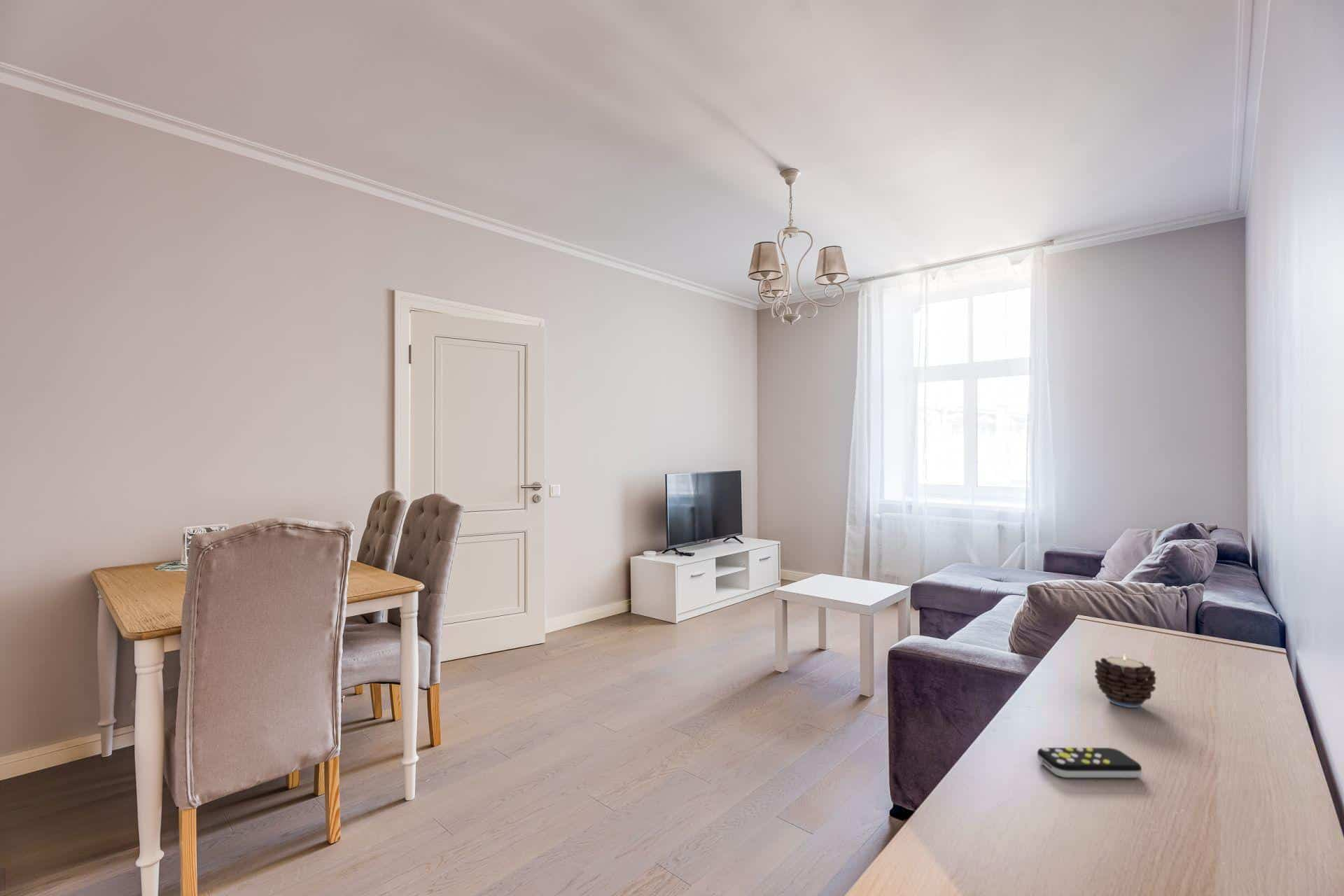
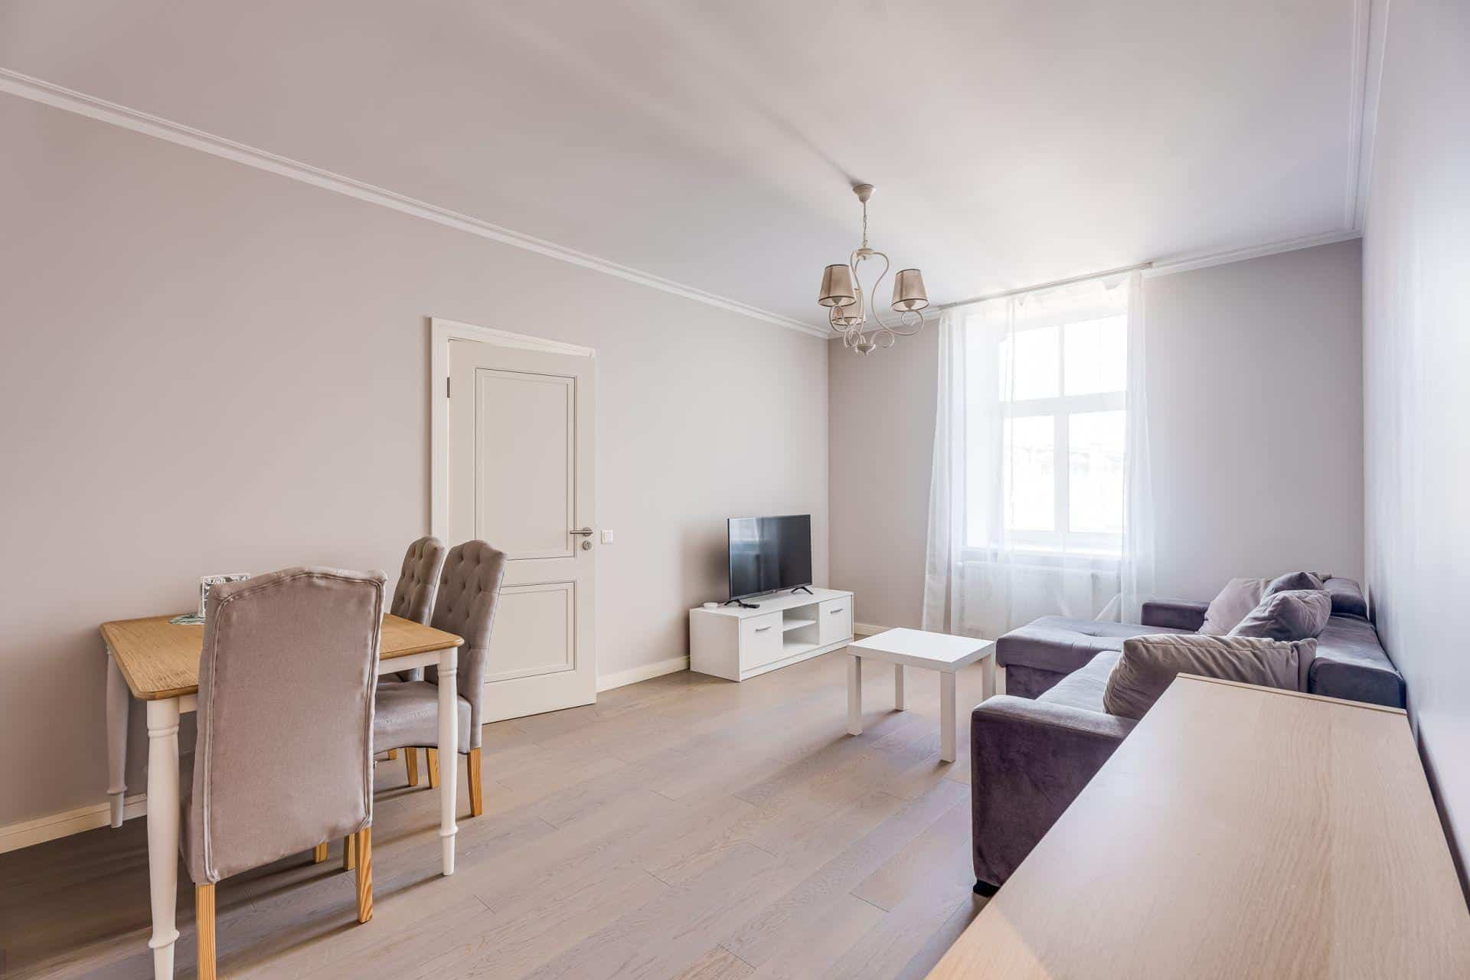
- candle [1094,652,1156,708]
- remote control [1037,747,1142,778]
